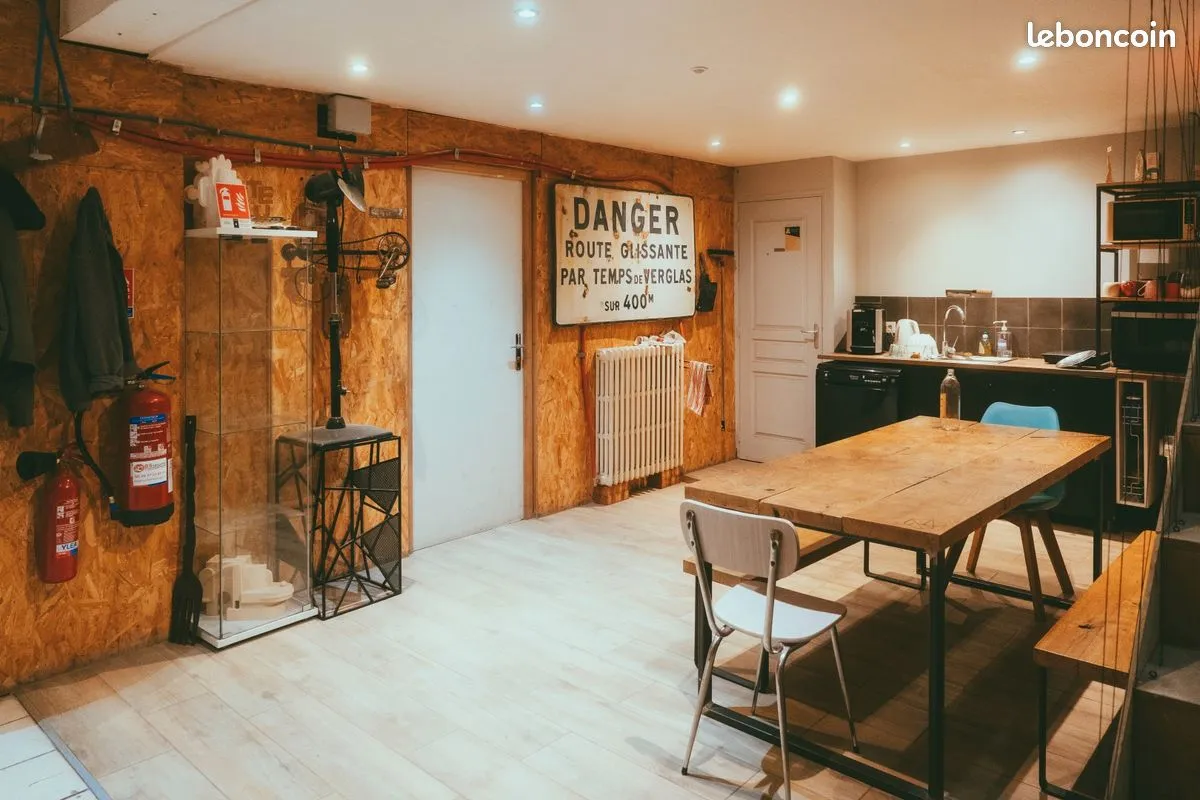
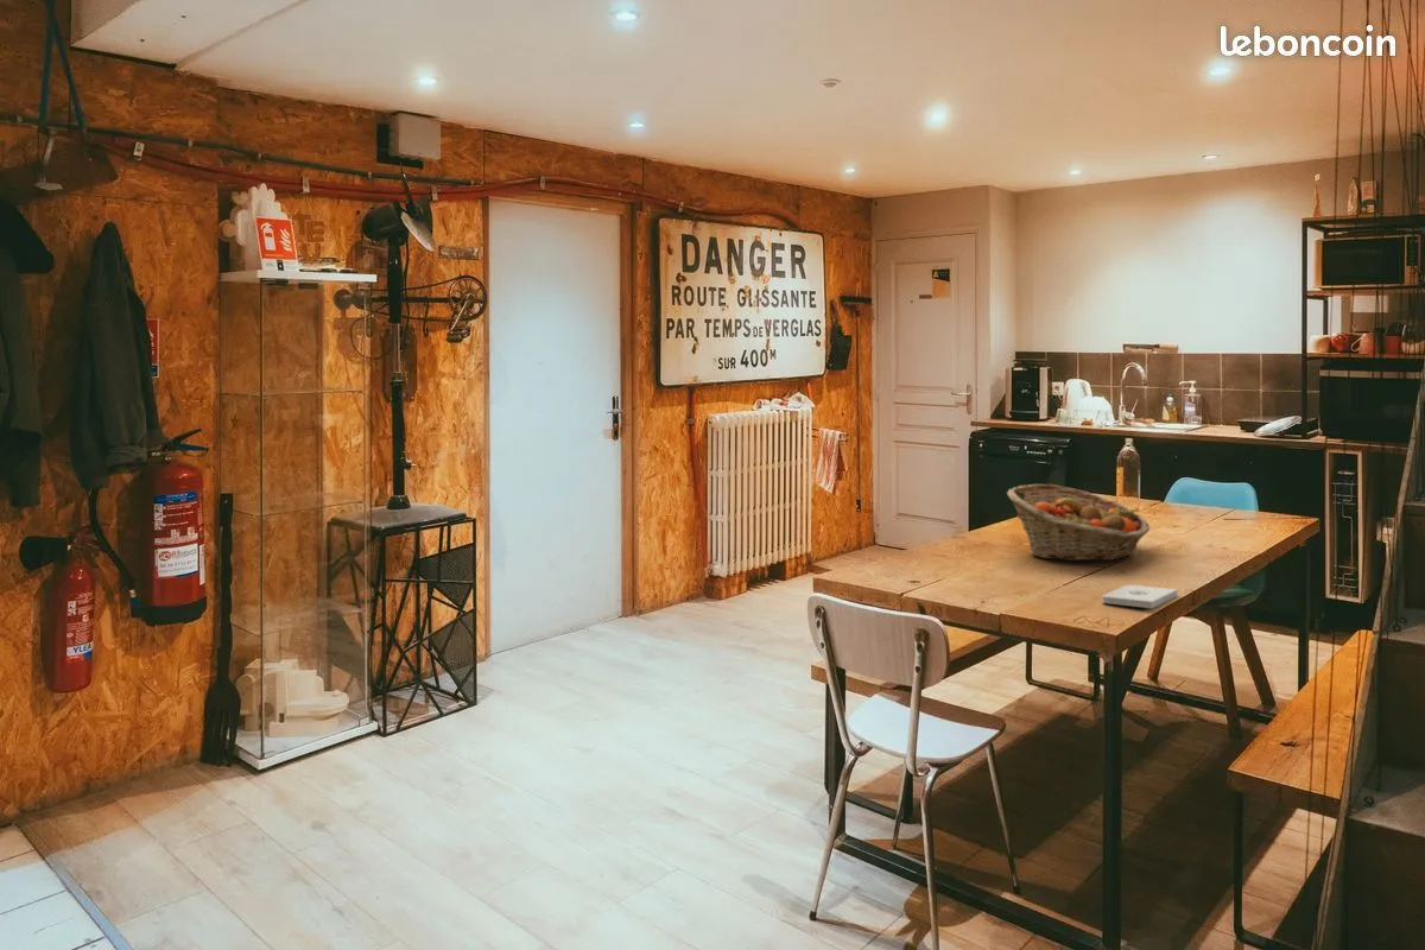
+ notepad [1101,584,1178,609]
+ fruit basket [1006,483,1151,562]
